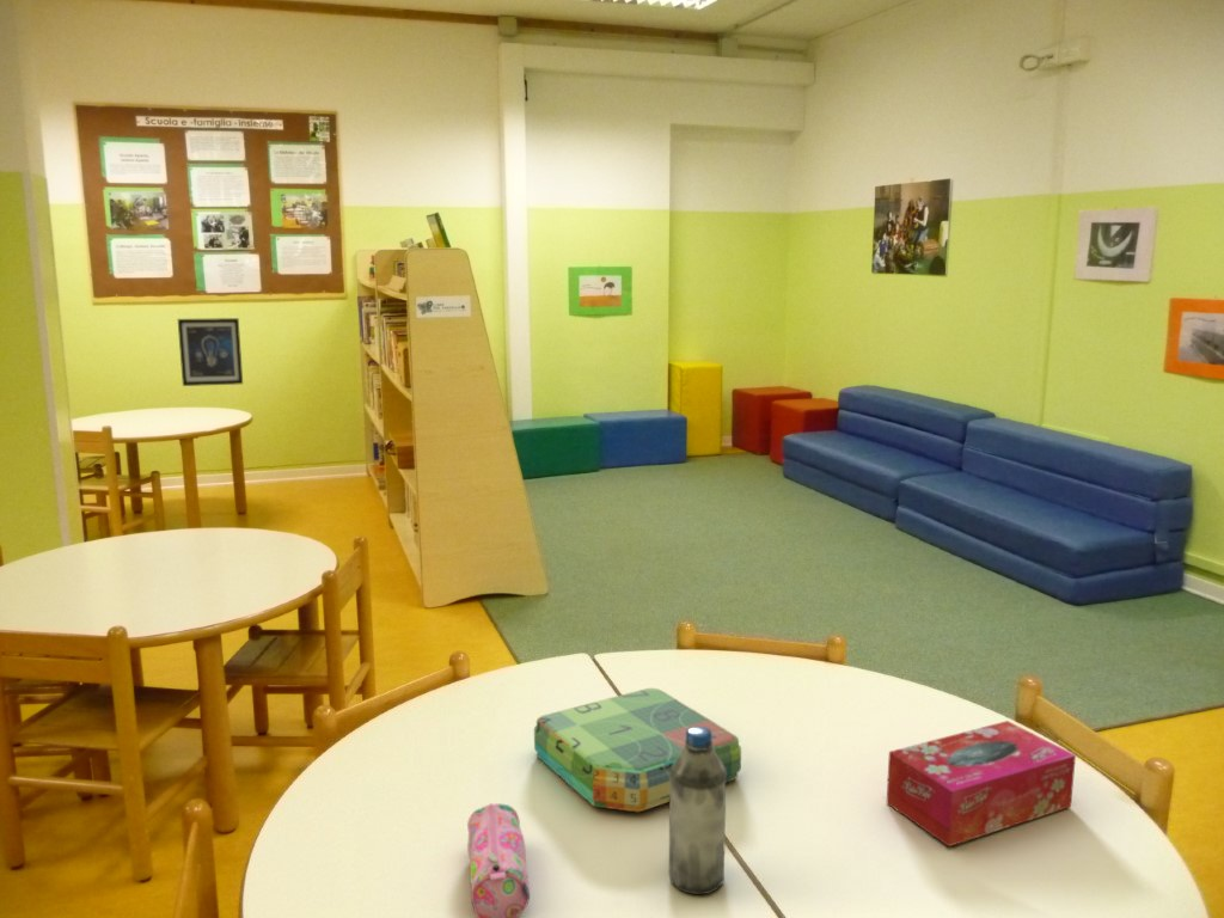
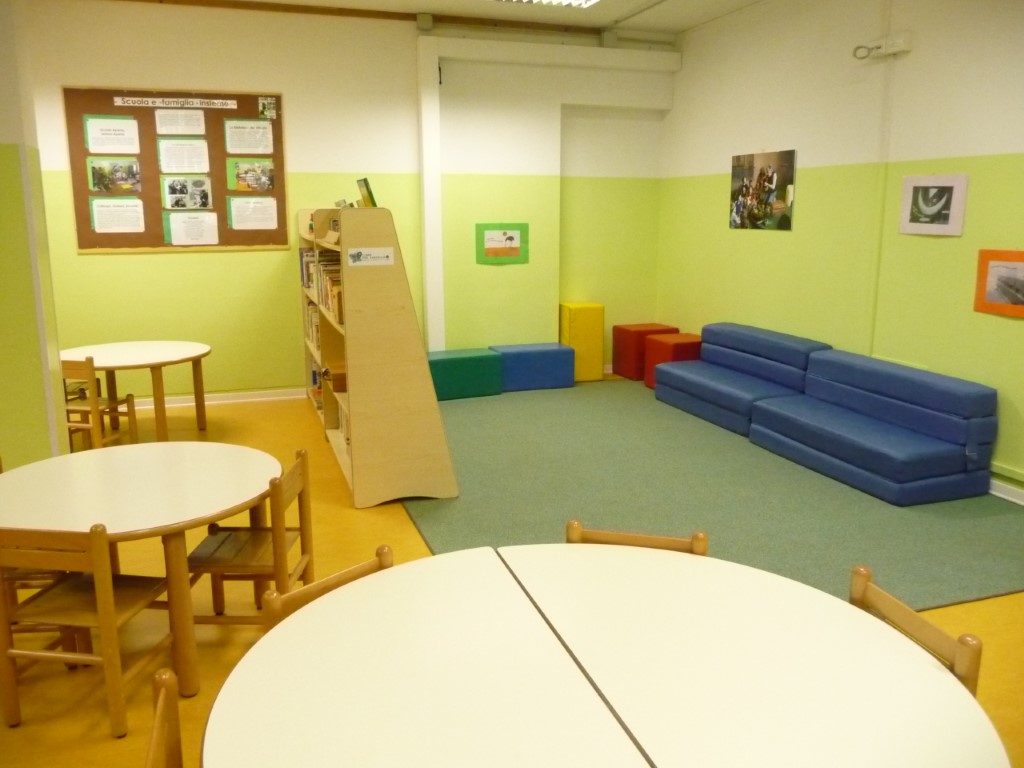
- board game [533,687,742,813]
- pencil case [466,802,531,918]
- water bottle [668,727,727,895]
- wall art [177,317,244,387]
- tissue box [886,720,1077,847]
